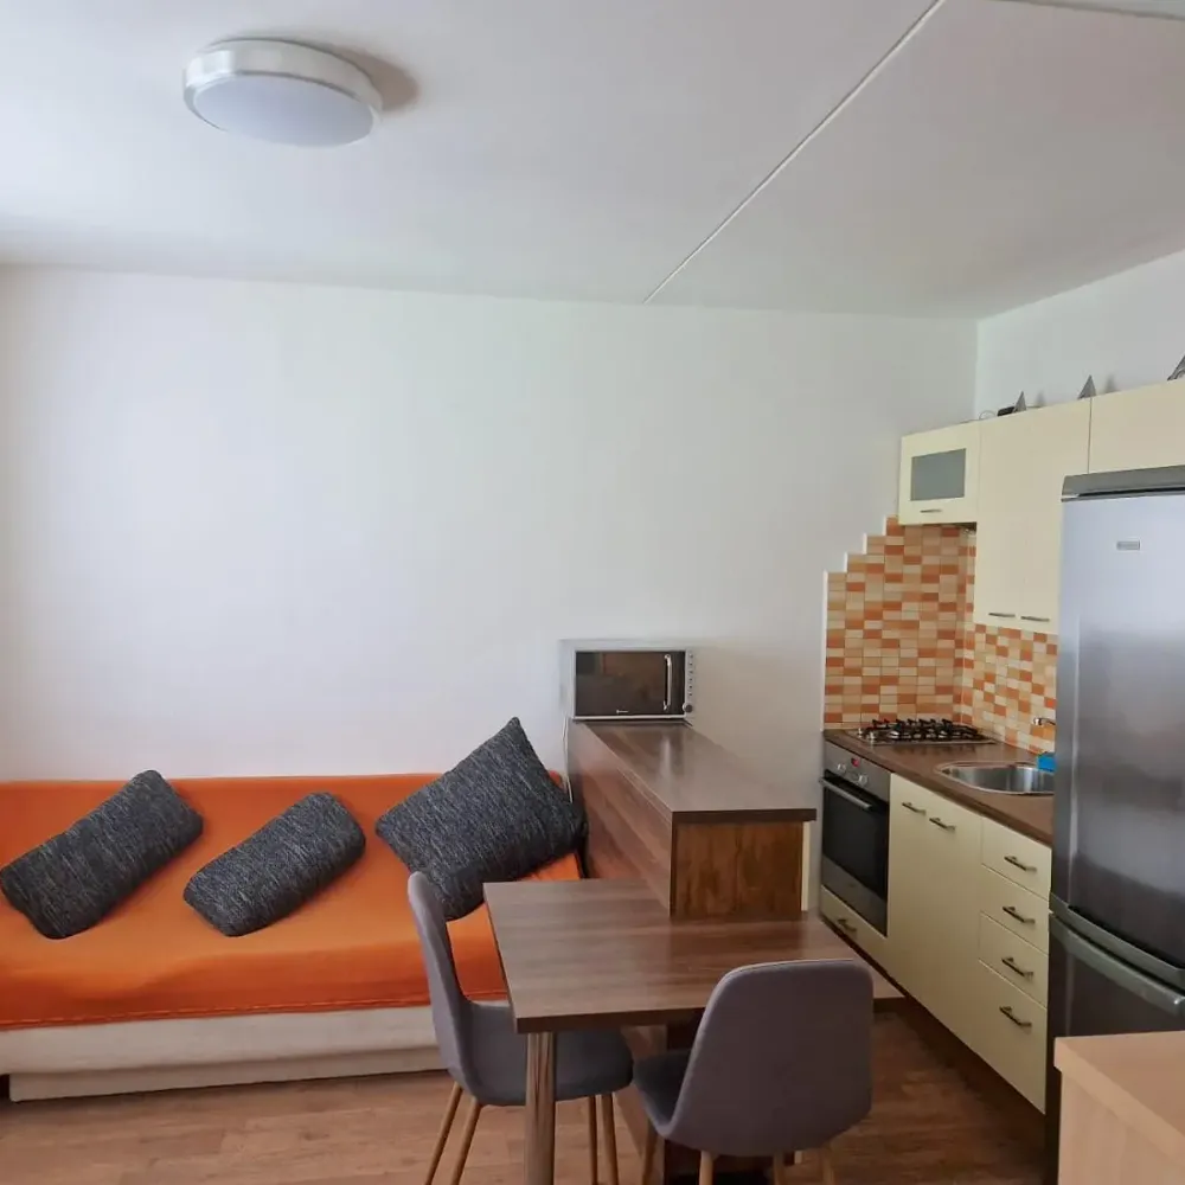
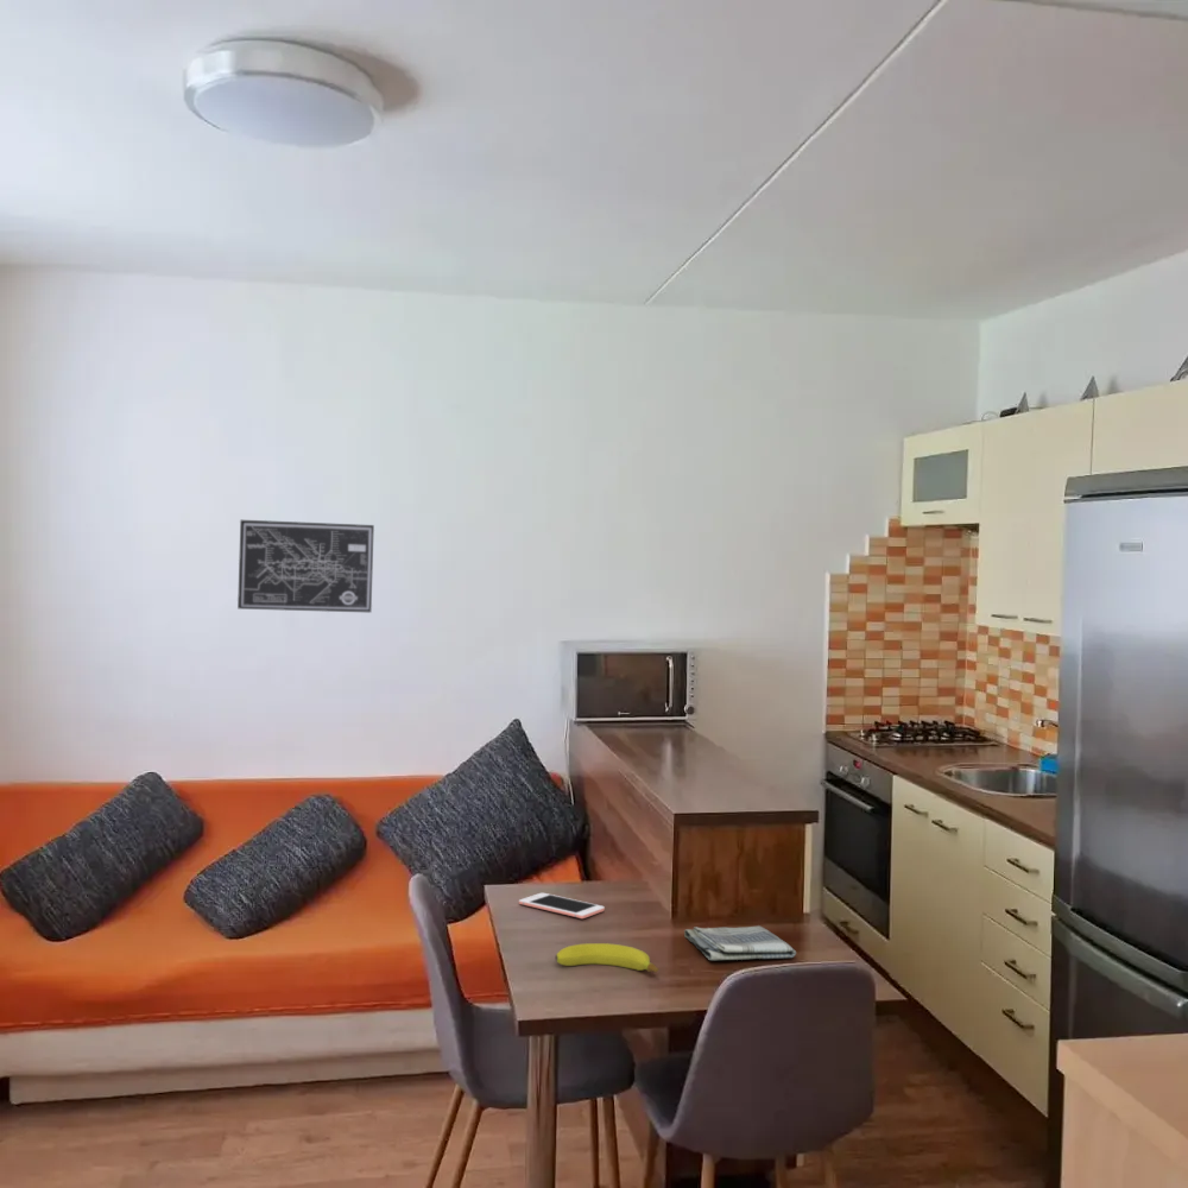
+ cell phone [518,892,606,920]
+ fruit [554,942,661,973]
+ wall art [236,519,375,614]
+ dish towel [683,924,797,961]
